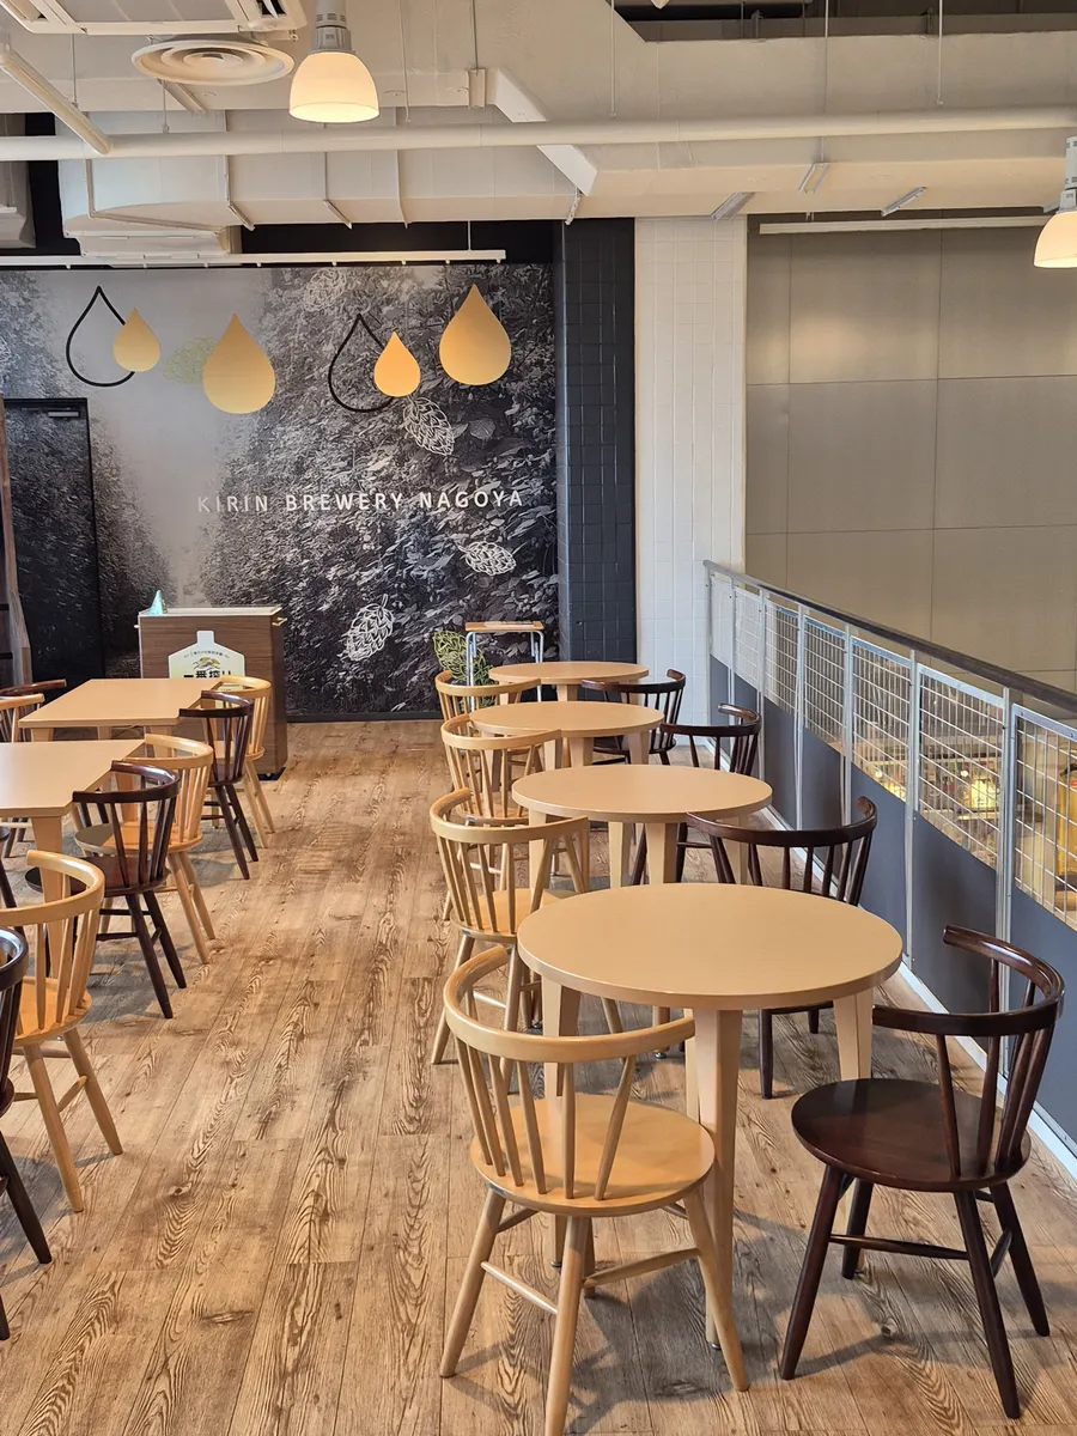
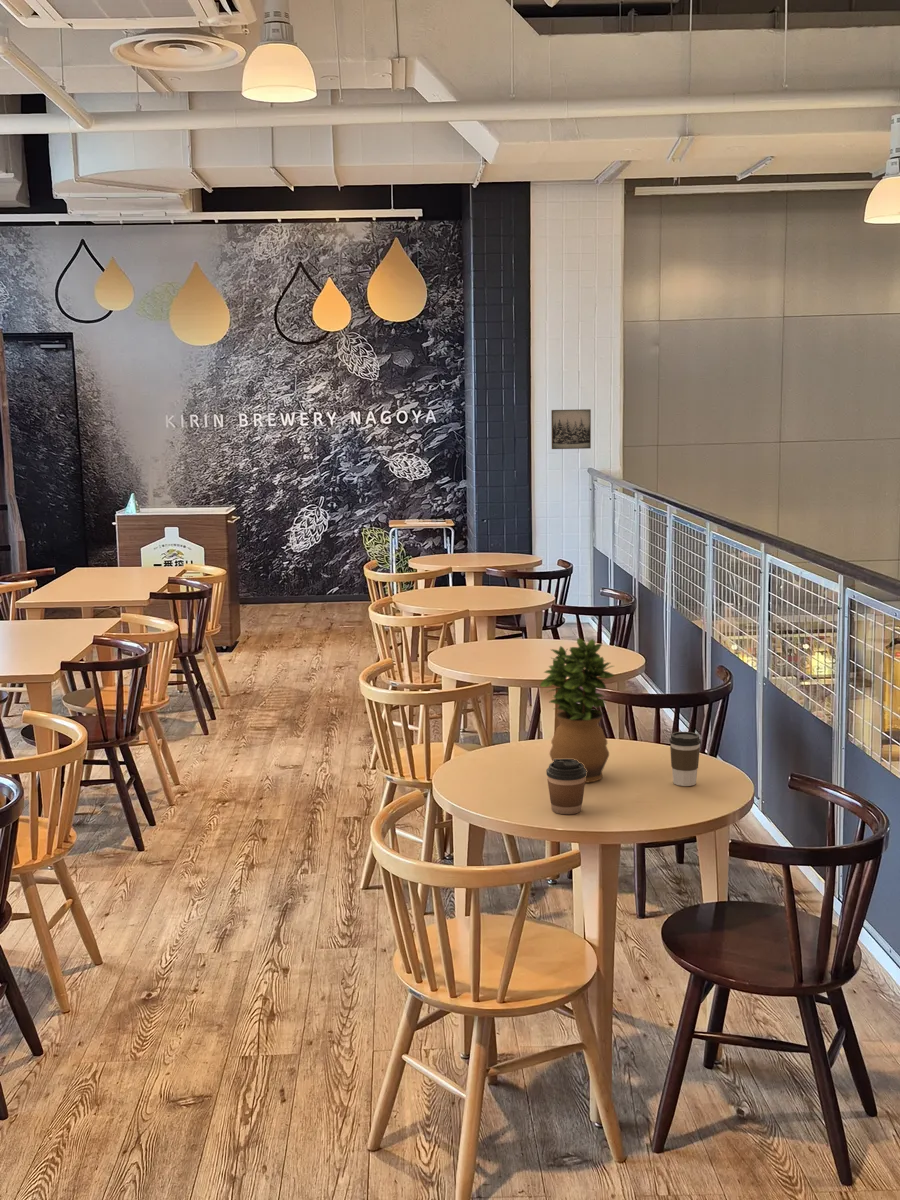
+ potted plant [539,637,616,784]
+ coffee cup [545,759,587,815]
+ wall art [550,408,592,450]
+ coffee cup [669,731,702,787]
